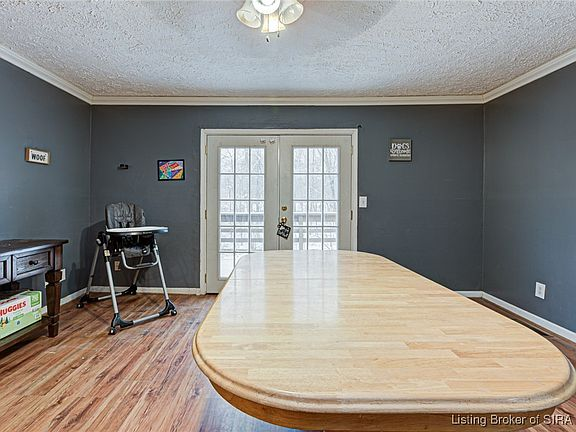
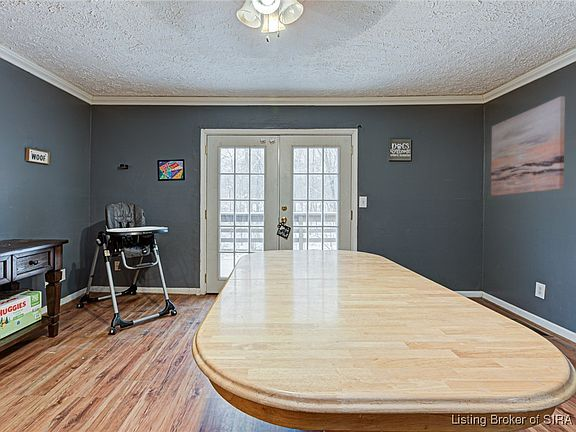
+ wall art [490,95,566,196]
